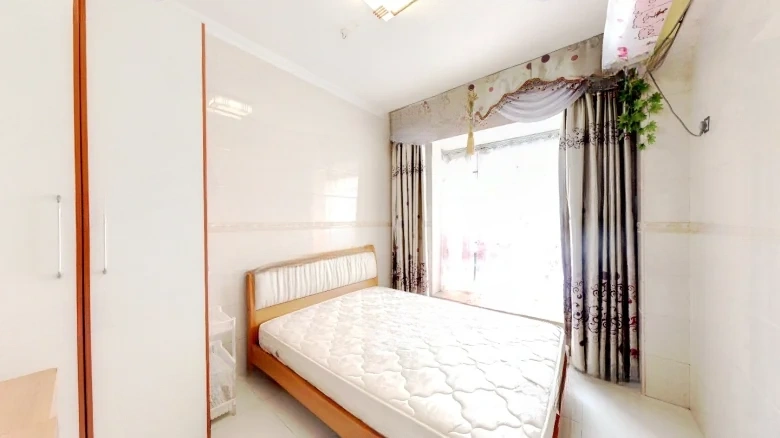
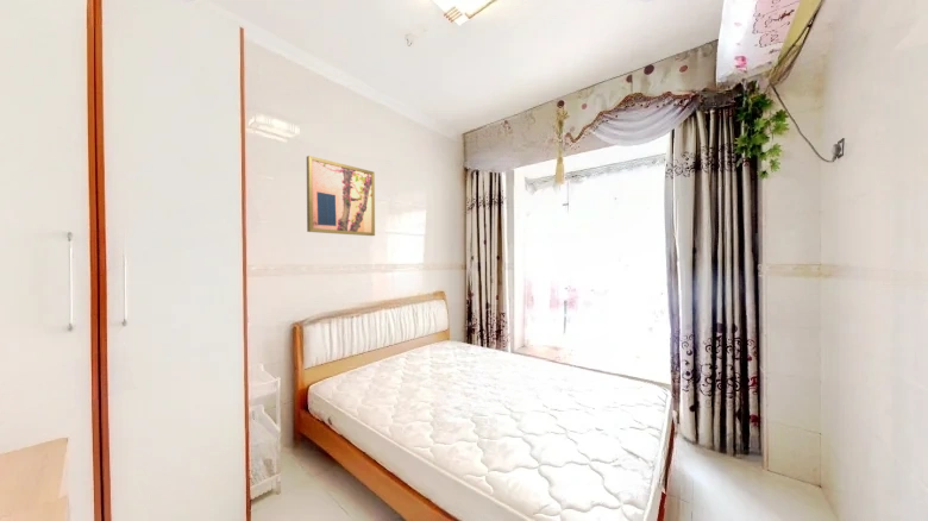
+ wall art [306,155,376,237]
